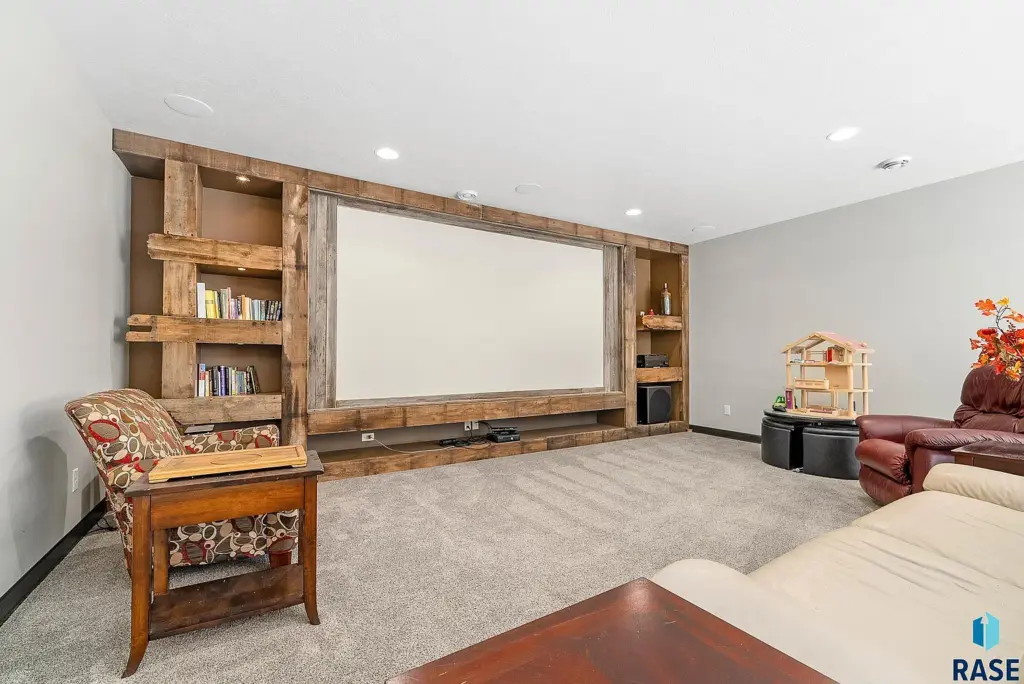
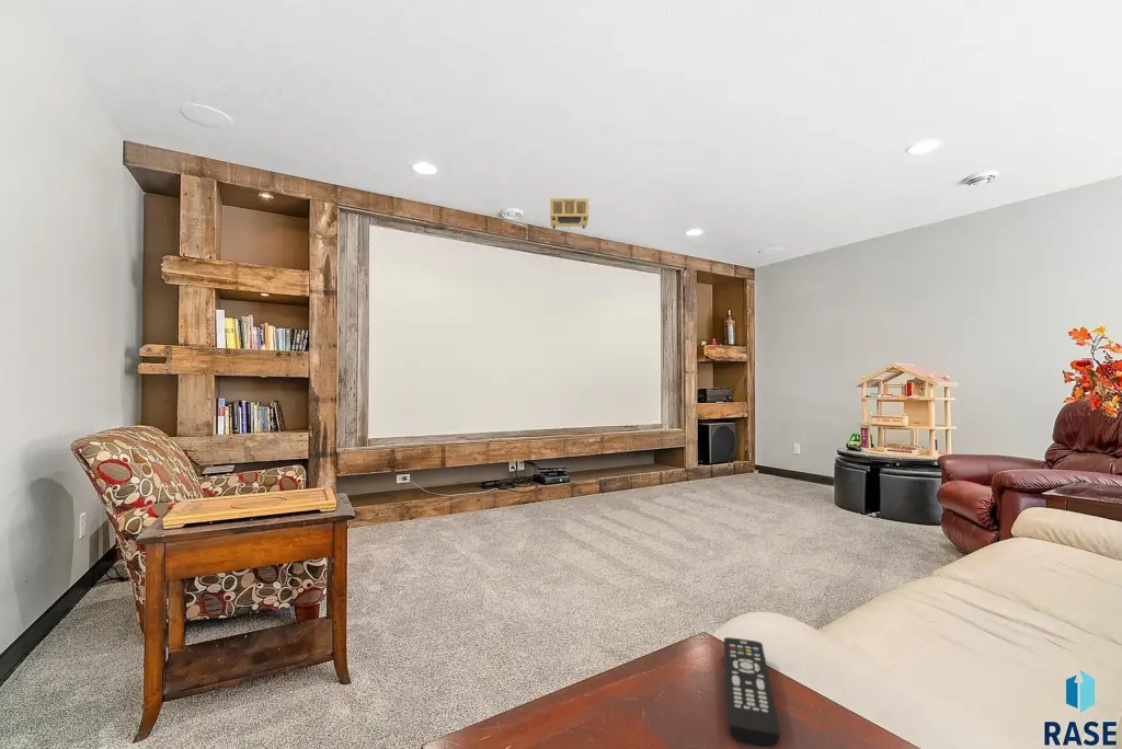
+ remote control [723,636,781,748]
+ projector [549,197,589,238]
